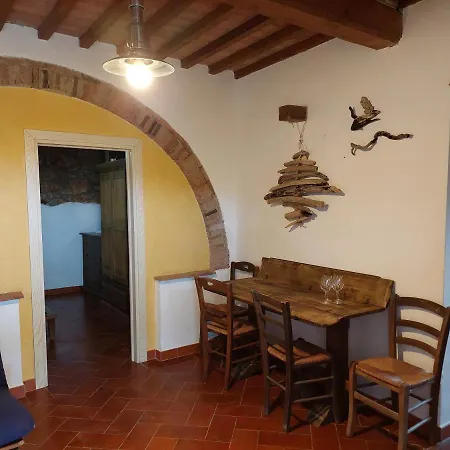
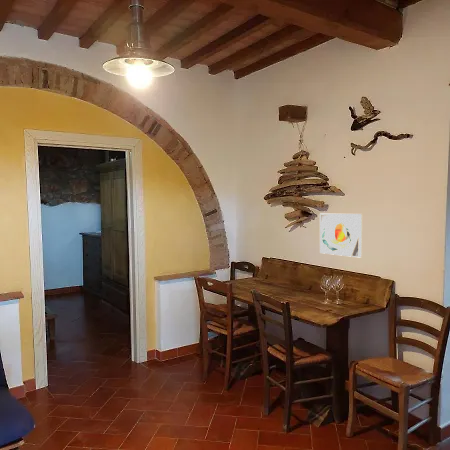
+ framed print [319,213,363,258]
